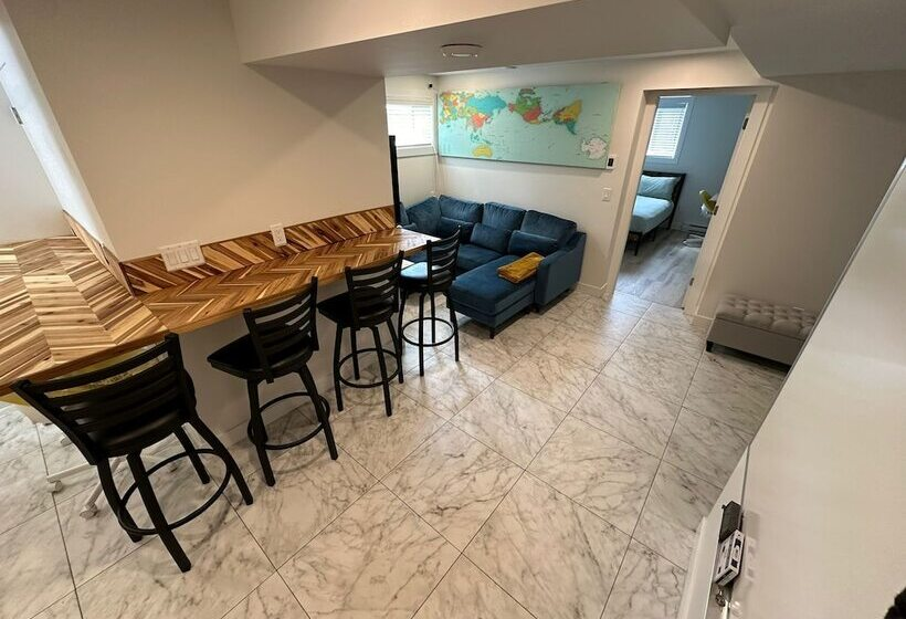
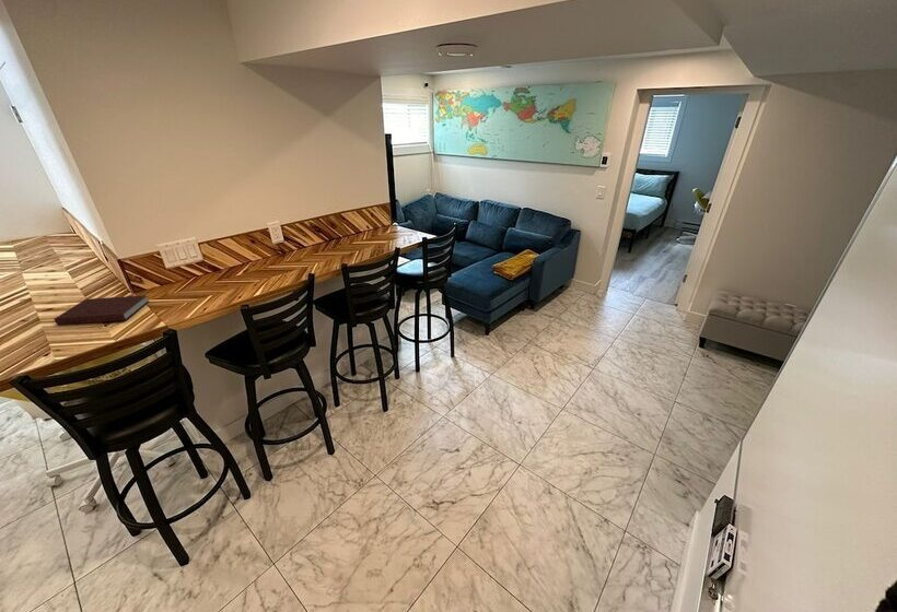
+ notebook [54,294,150,326]
